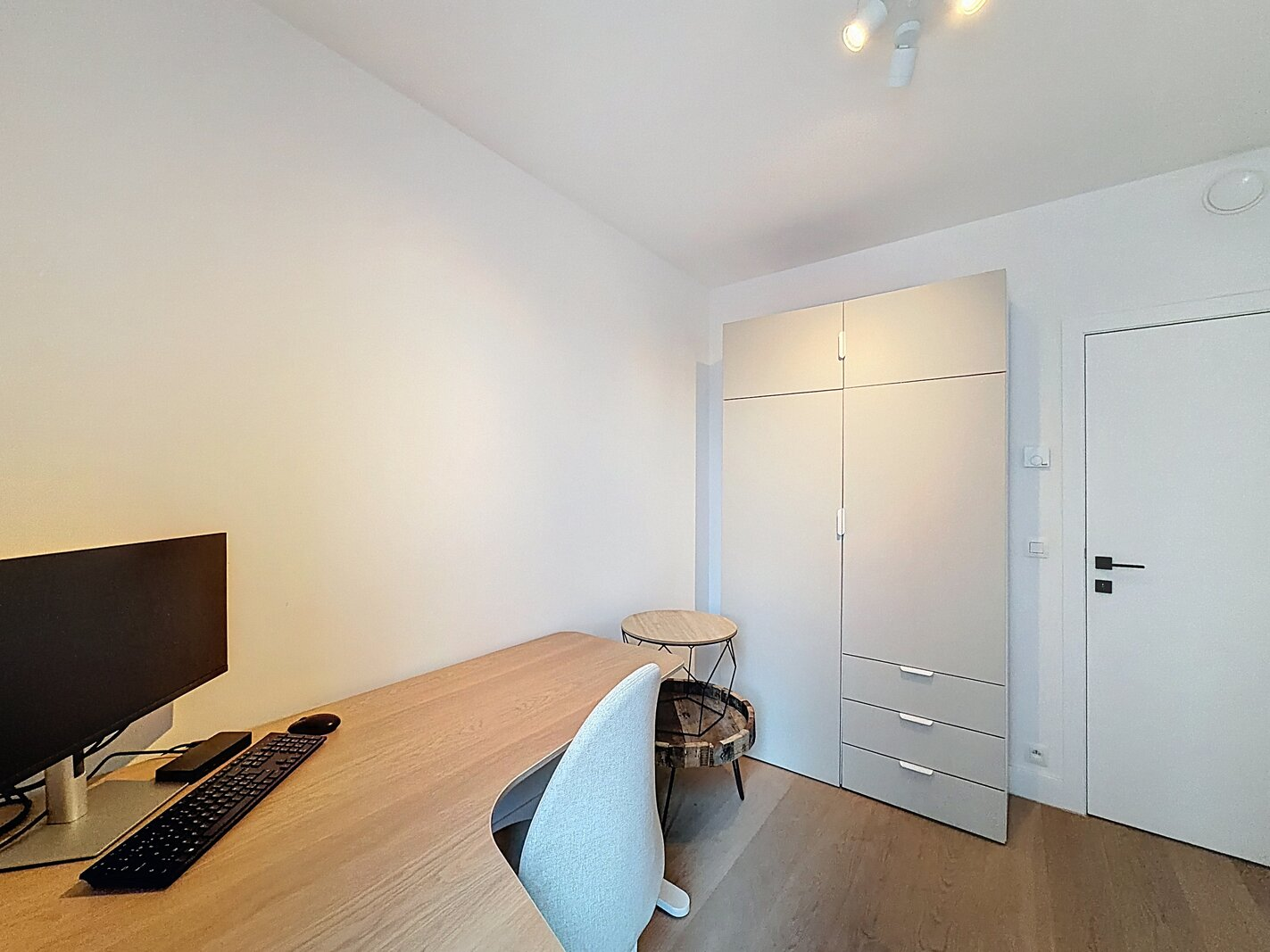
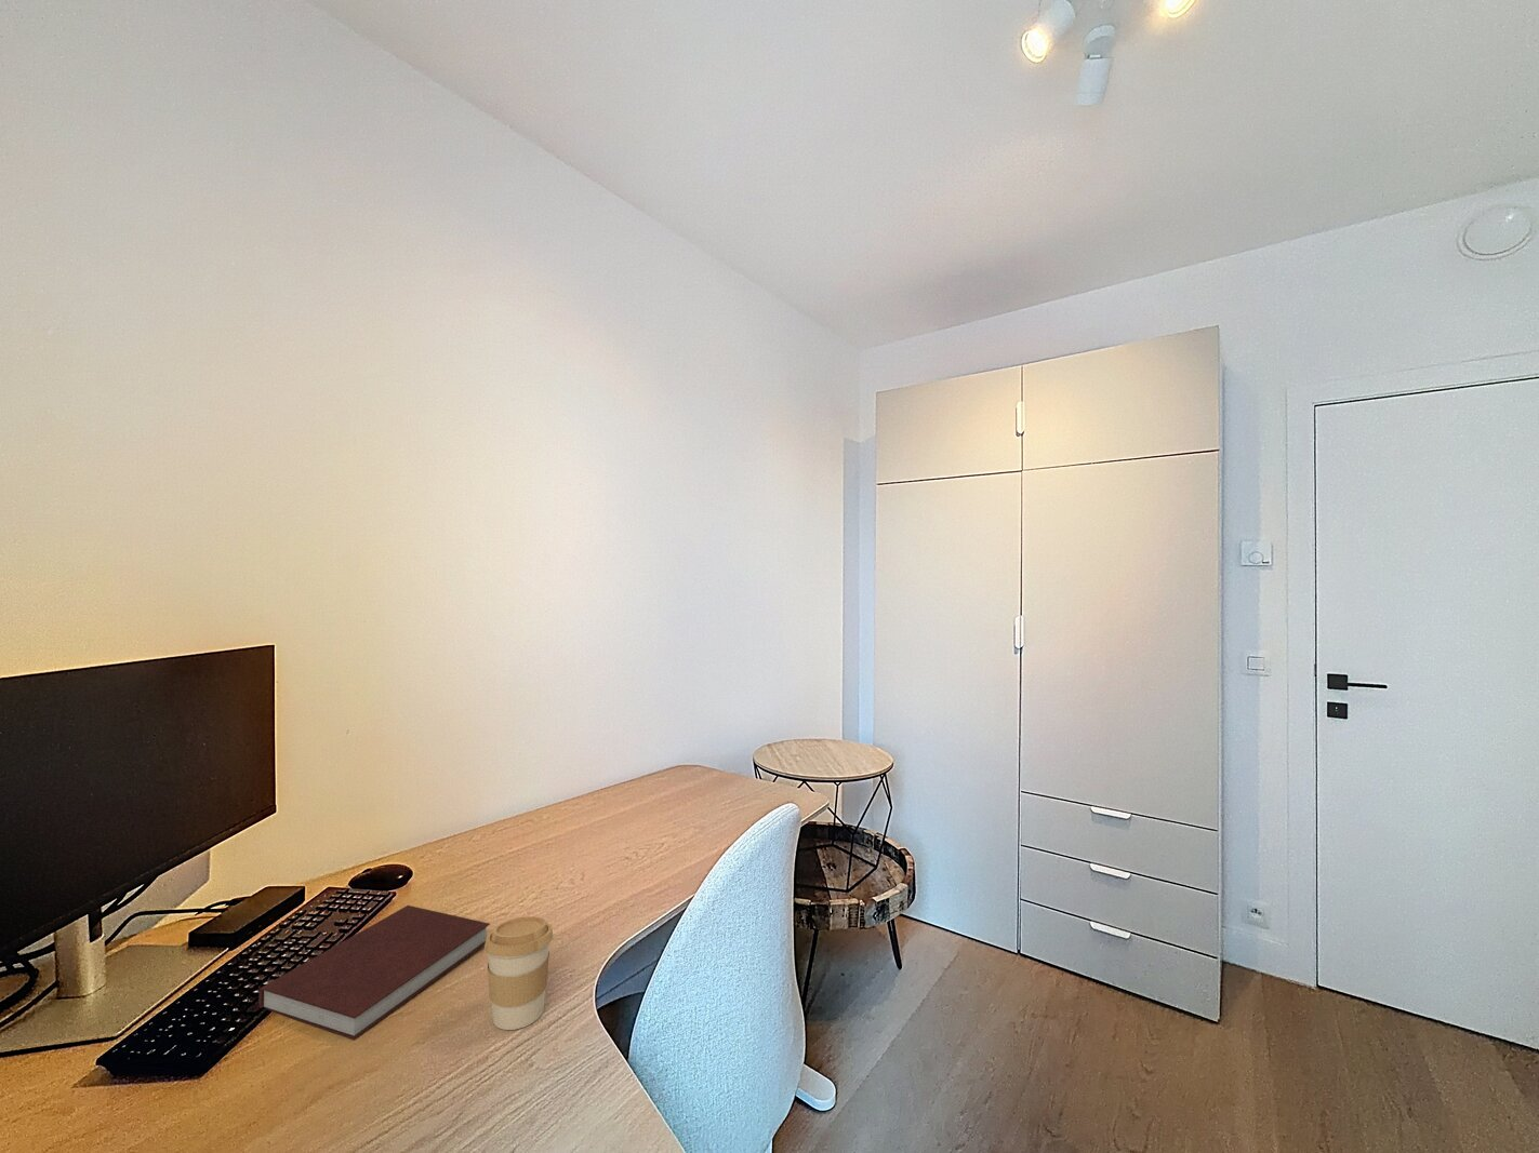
+ notebook [257,905,491,1040]
+ coffee cup [484,916,554,1031]
